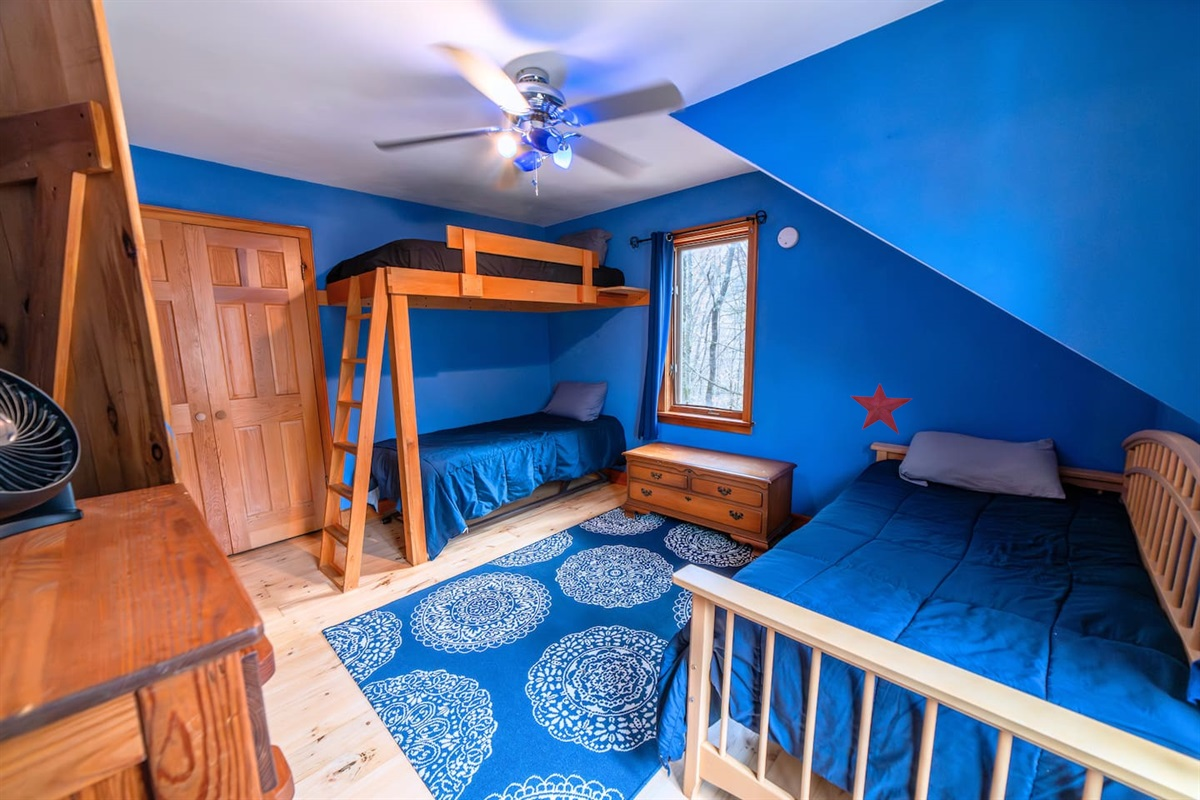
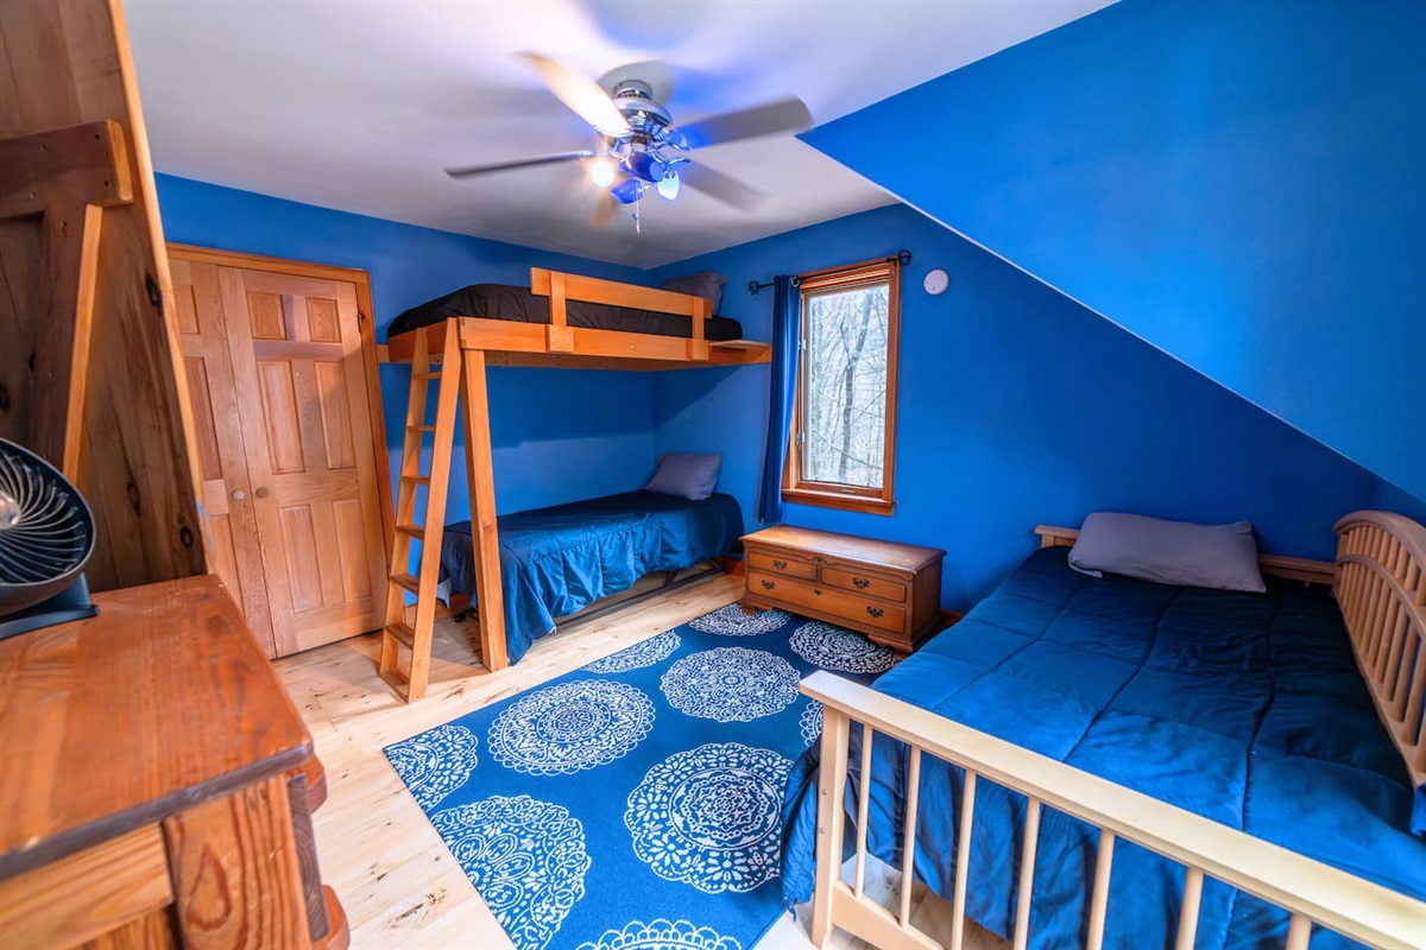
- decorative star [850,383,913,435]
